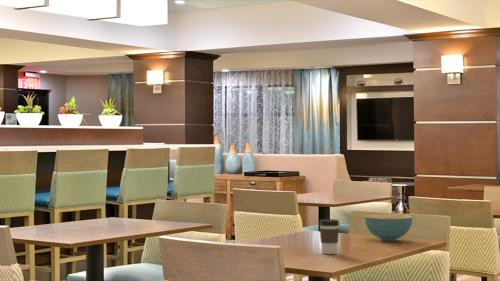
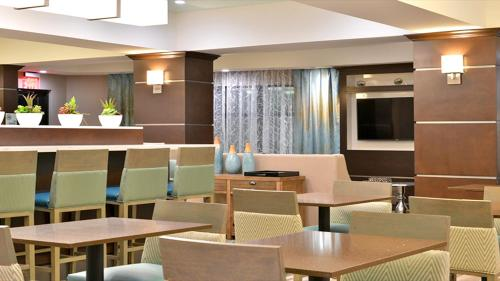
- cereal bowl [364,213,414,242]
- coffee cup [318,218,341,255]
